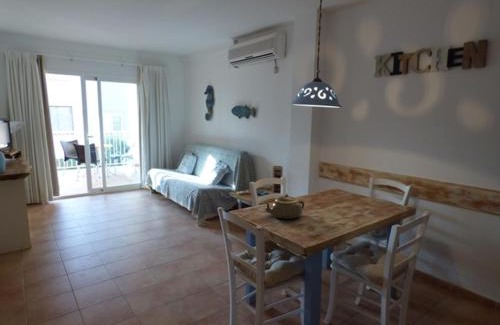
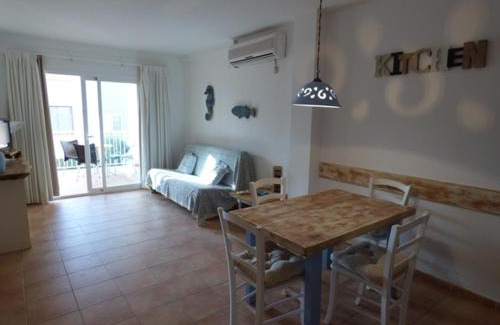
- teapot [263,194,305,220]
